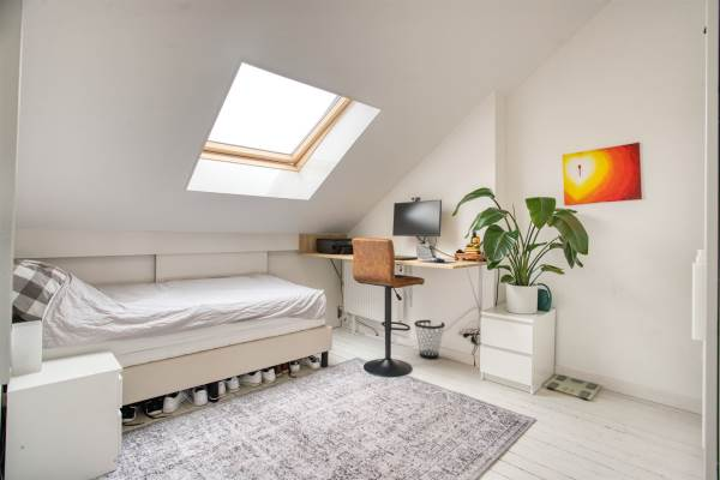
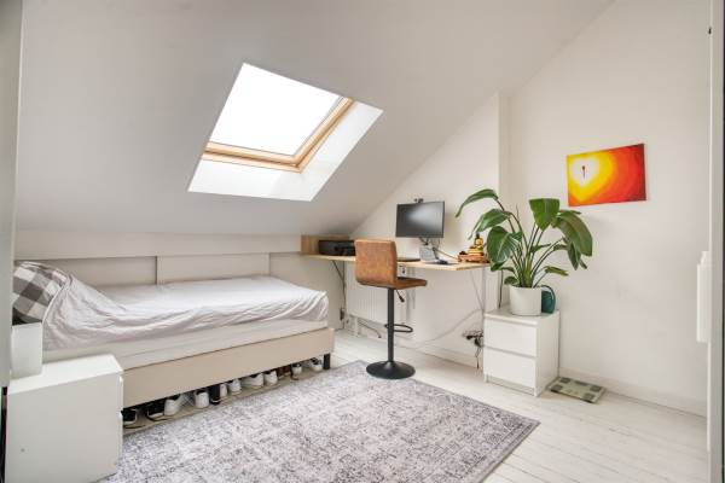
- wastebasket [413,319,446,360]
